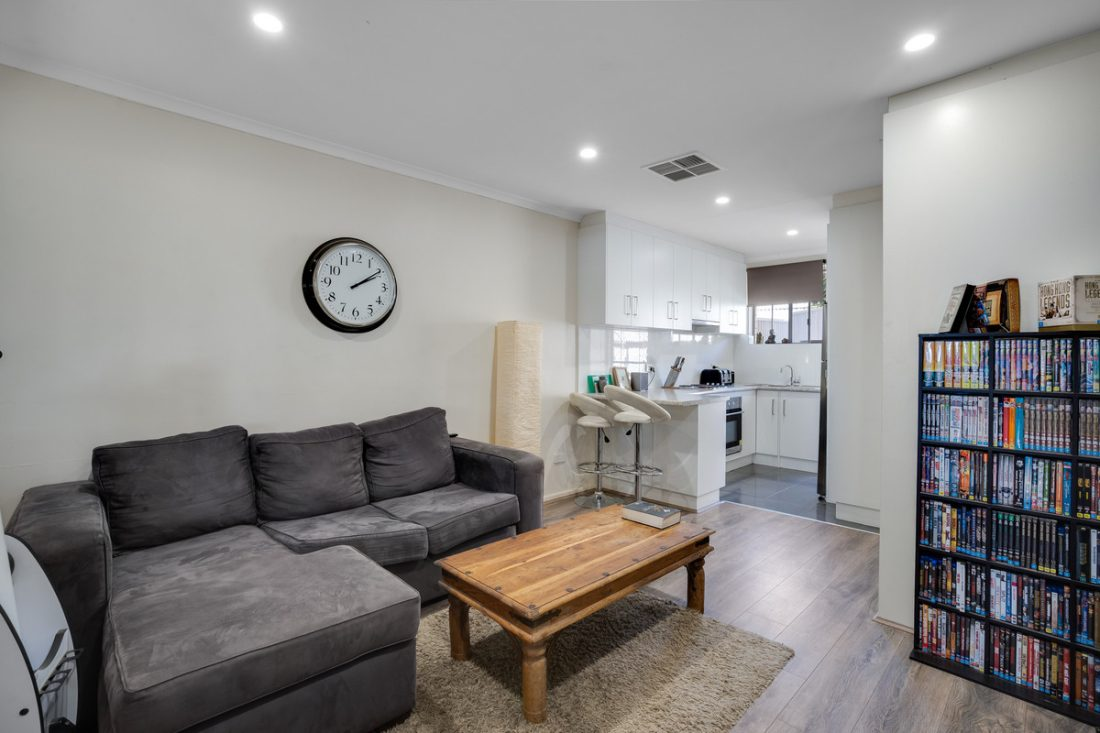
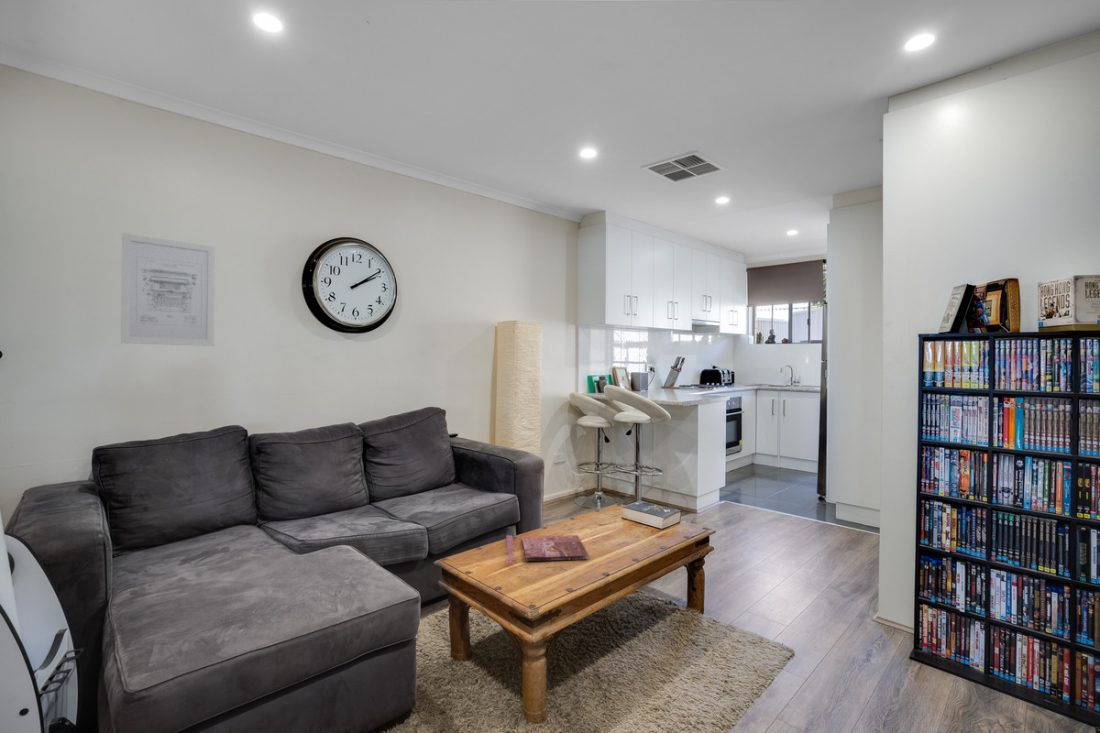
+ wall art [120,232,216,347]
+ cover [505,534,589,564]
